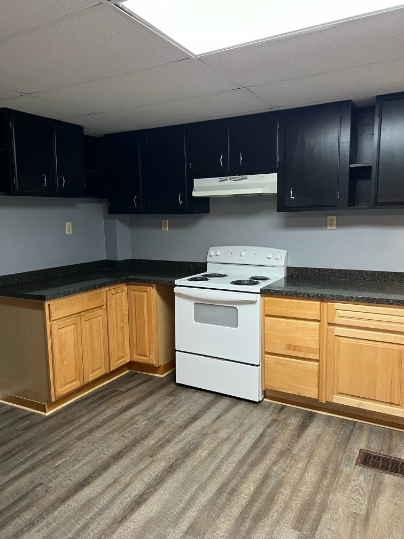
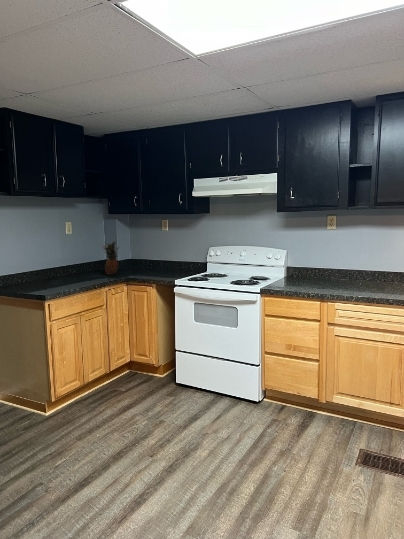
+ pineapple [100,240,120,276]
